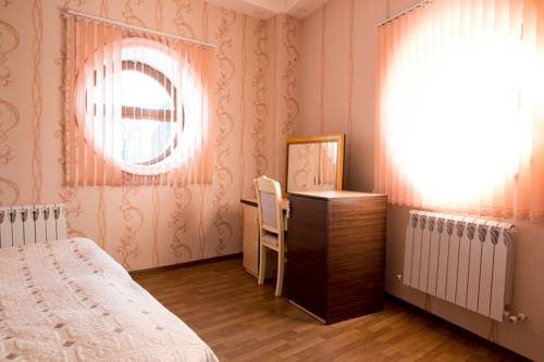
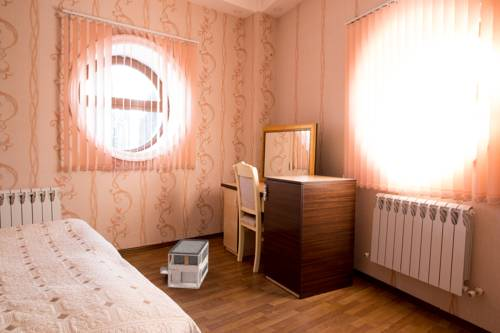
+ architectural model [159,238,209,290]
